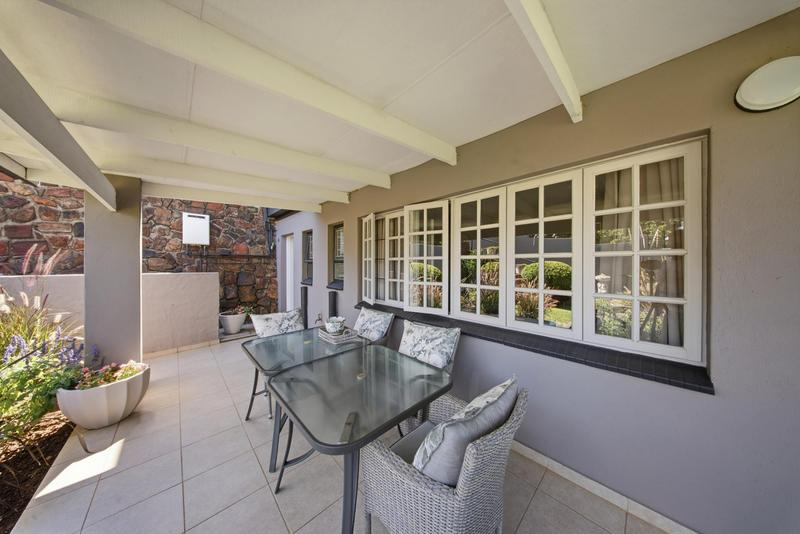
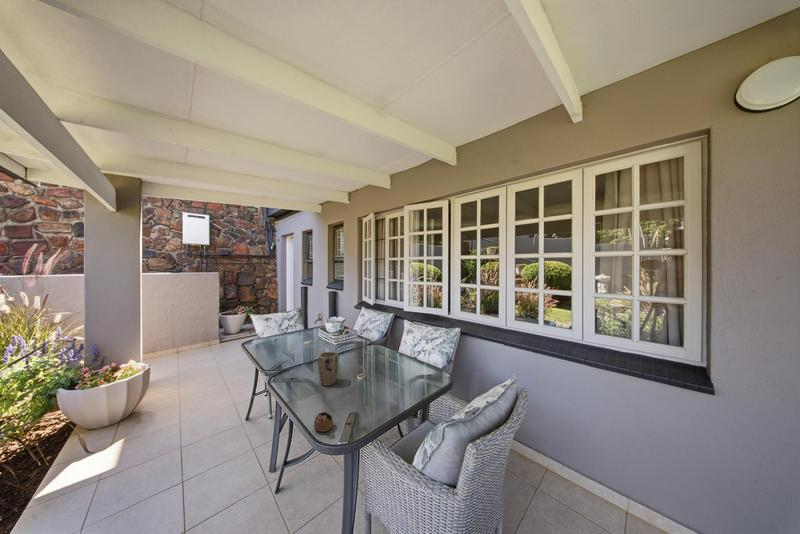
+ plant pot [317,350,339,387]
+ cup [313,411,334,433]
